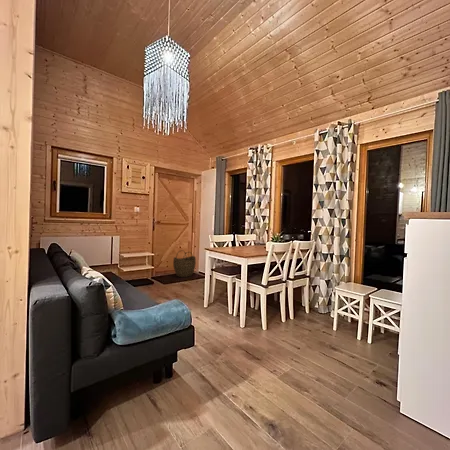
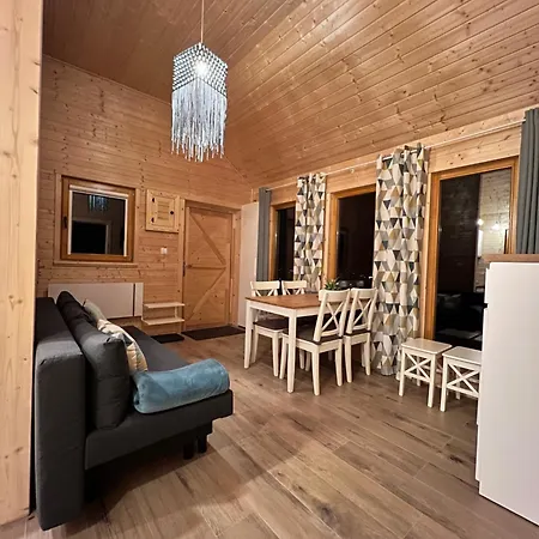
- woven basket [172,249,197,278]
